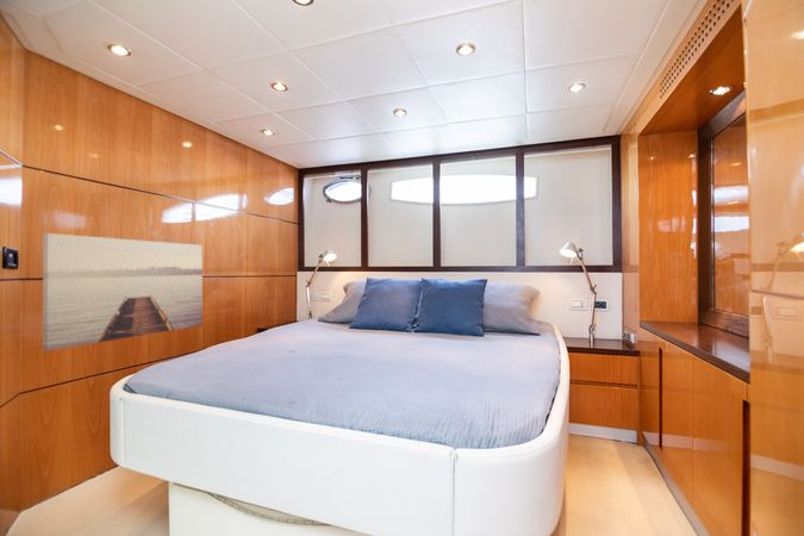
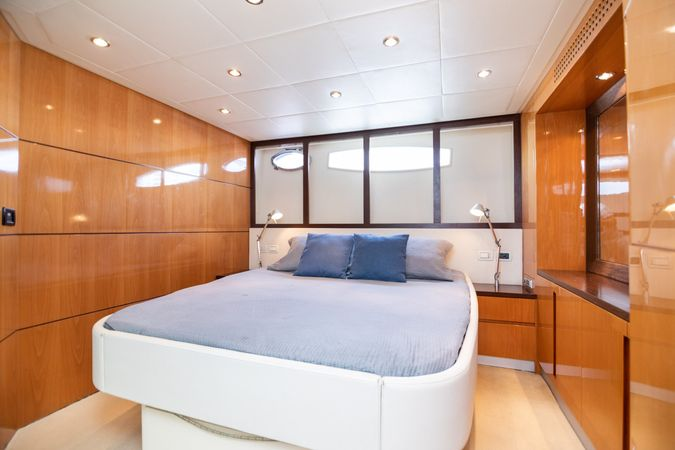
- wall art [42,232,204,353]
